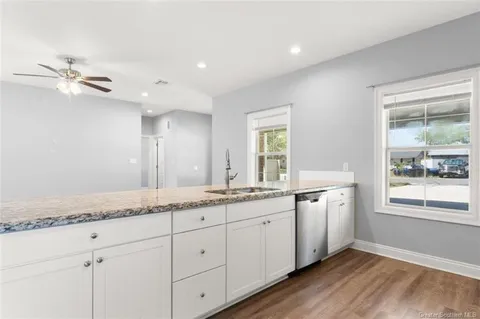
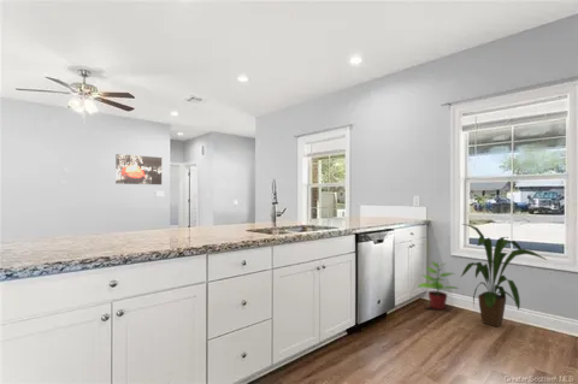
+ potted plant [417,259,460,311]
+ wall art [114,153,163,185]
+ house plant [460,223,548,329]
